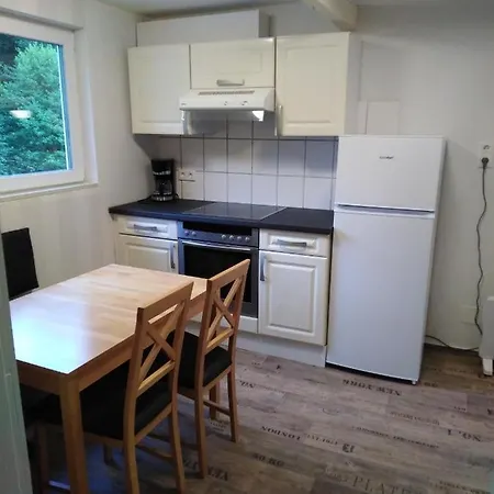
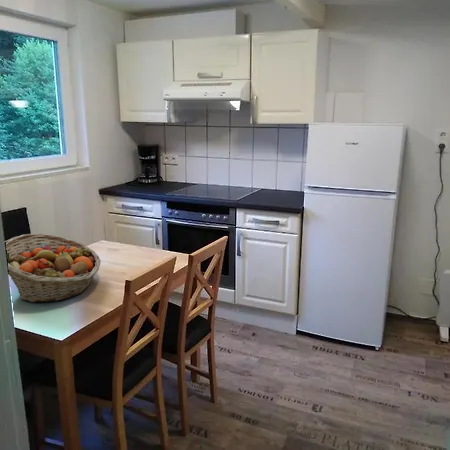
+ fruit basket [4,233,102,304]
